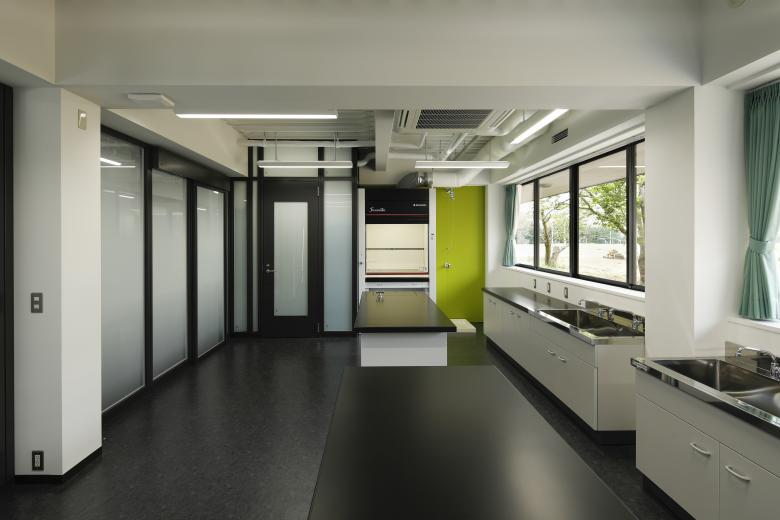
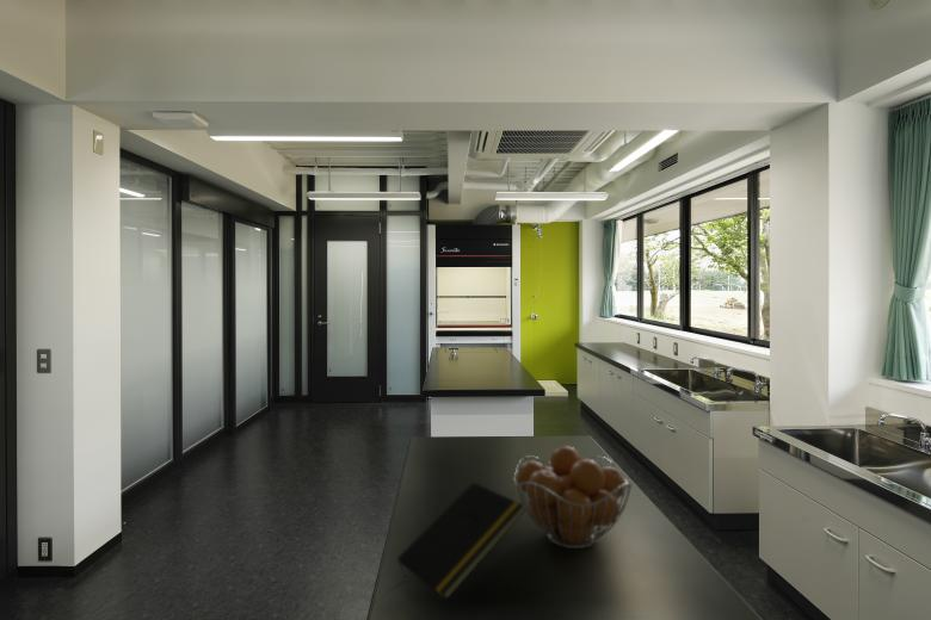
+ fruit basket [513,445,633,550]
+ notepad [395,482,526,601]
